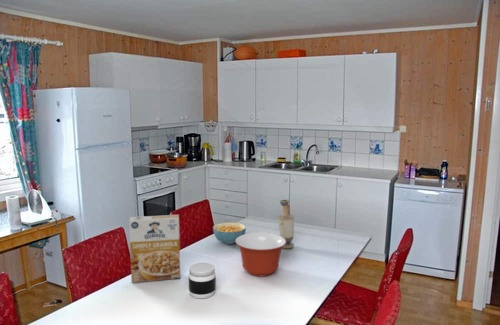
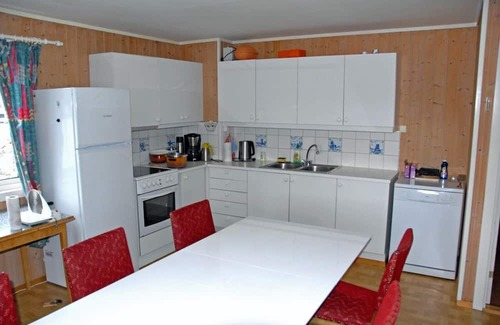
- cereal box [128,214,181,284]
- cereal bowl [212,221,247,246]
- vase [277,199,295,250]
- mixing bowl [235,232,286,277]
- jar [188,262,217,300]
